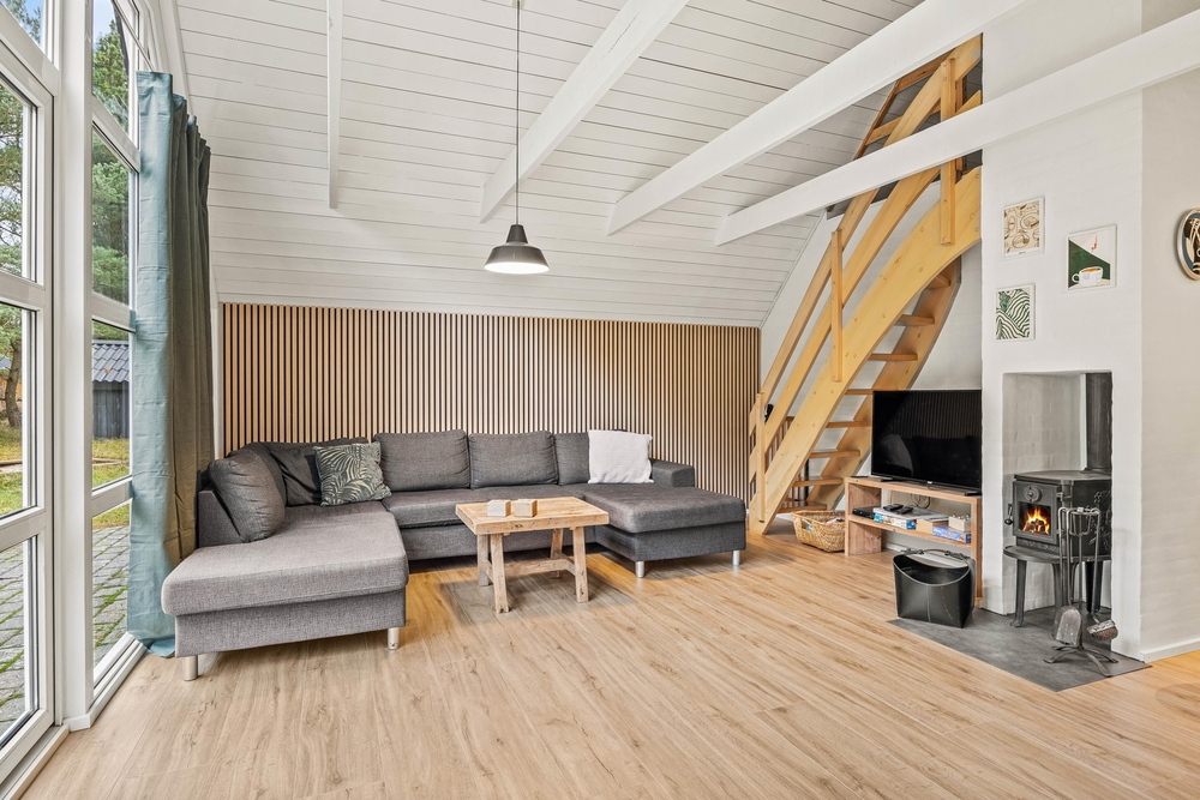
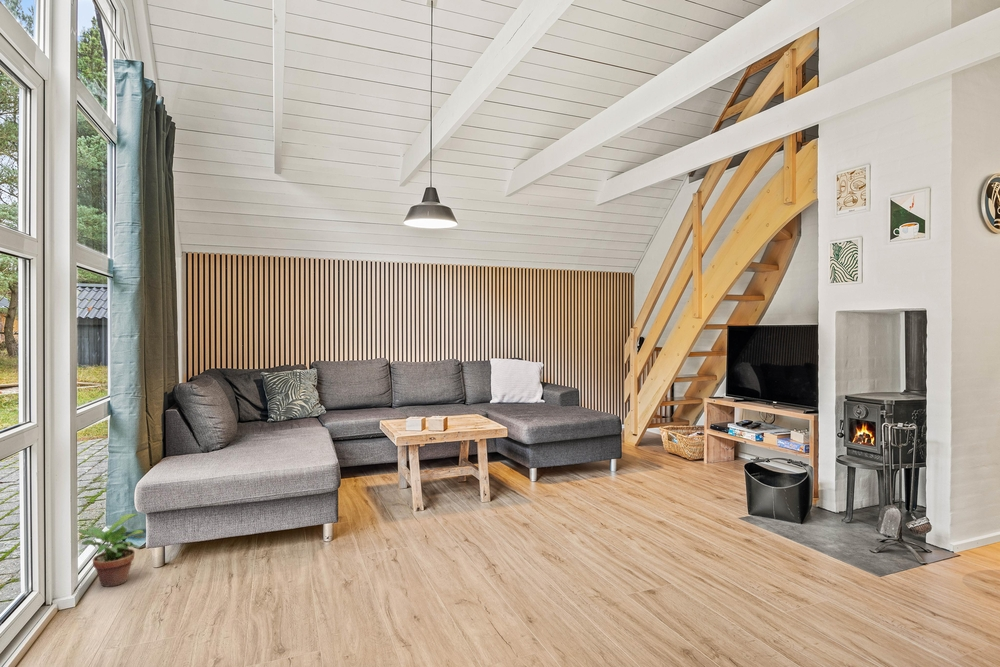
+ potted plant [78,513,147,588]
